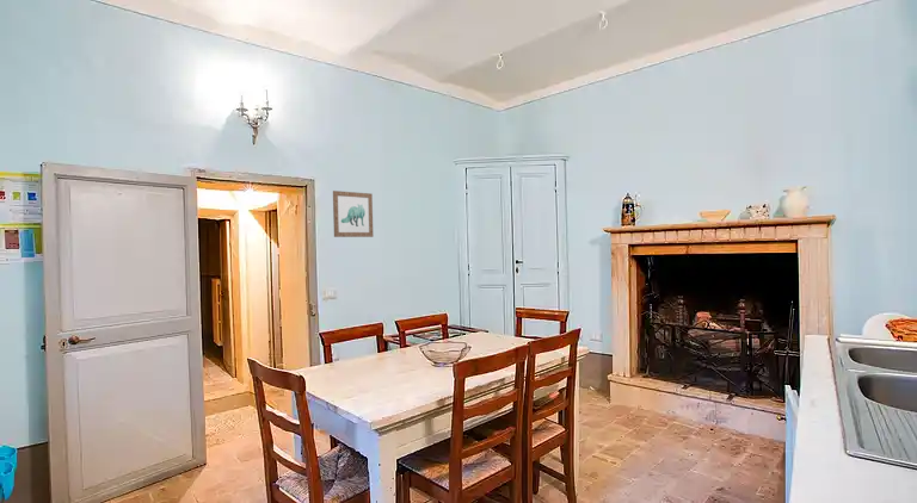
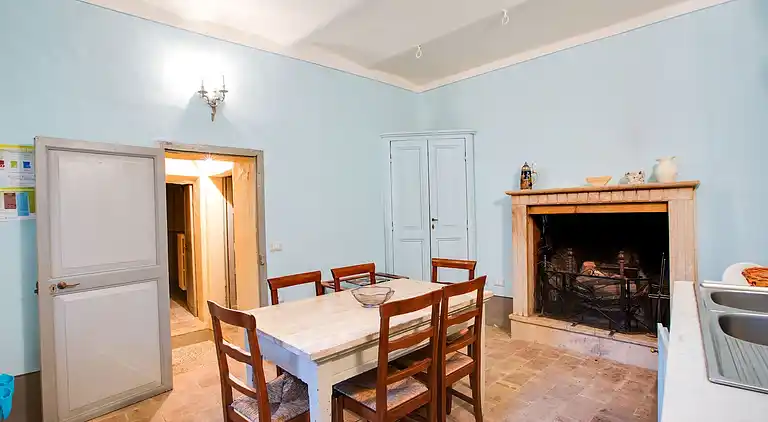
- wall art [332,190,375,238]
